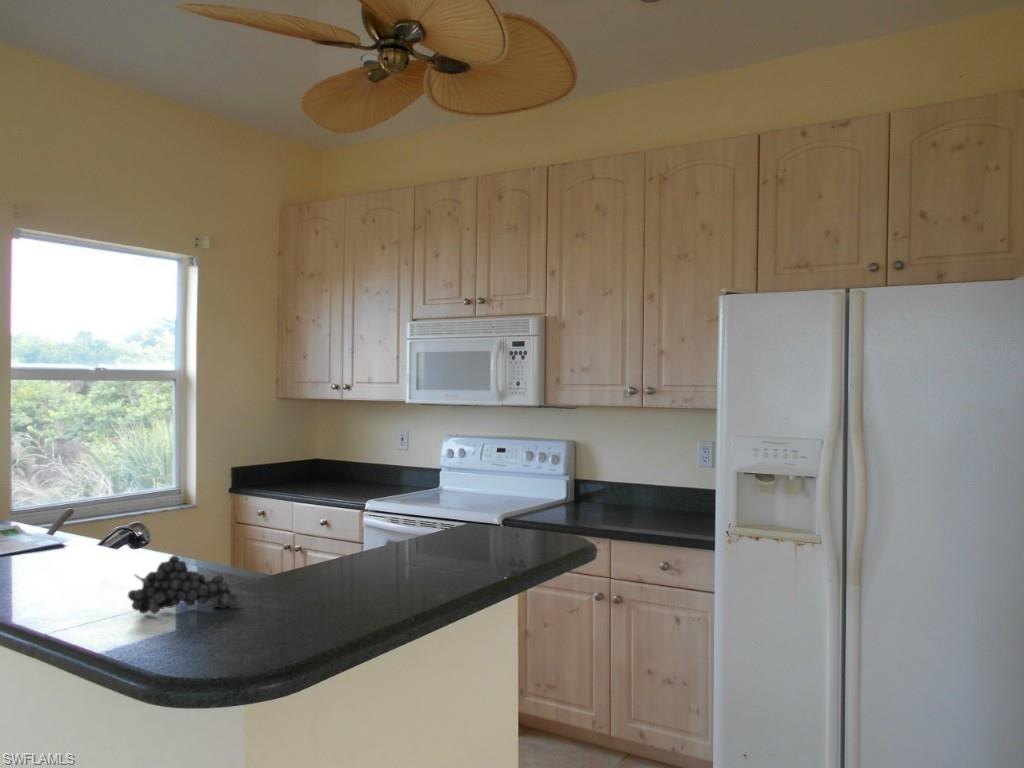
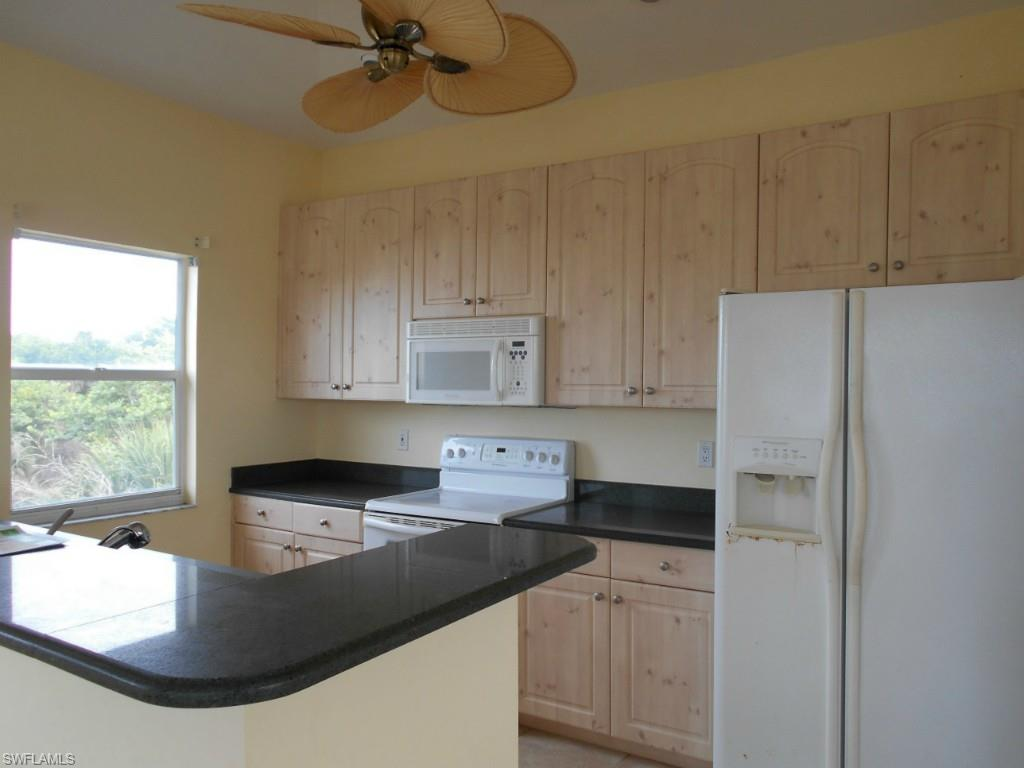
- fruit [127,555,239,615]
